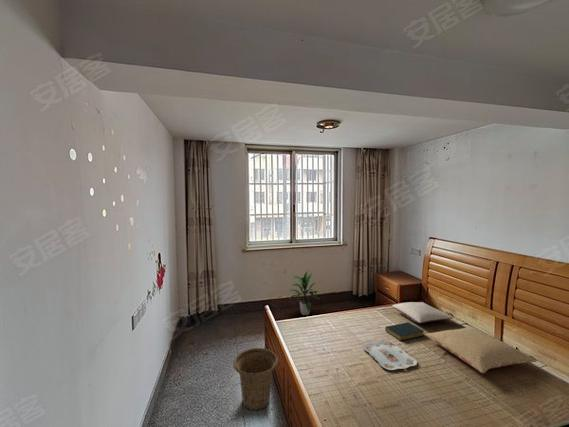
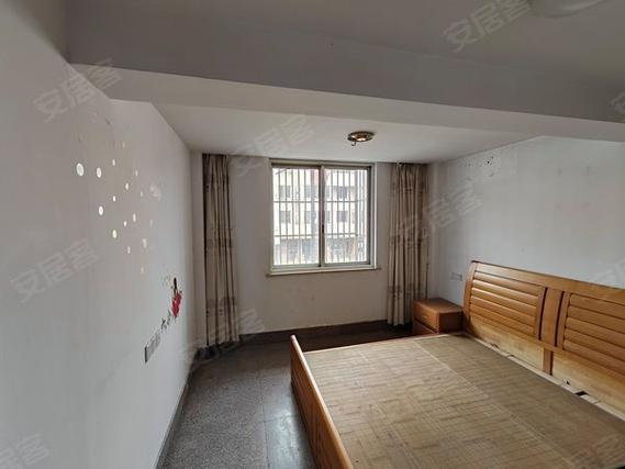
- basket [233,347,279,411]
- pillow [392,301,455,324]
- serving tray [362,340,418,371]
- indoor plant [286,270,320,316]
- pillow [424,326,538,374]
- hardback book [384,321,425,342]
